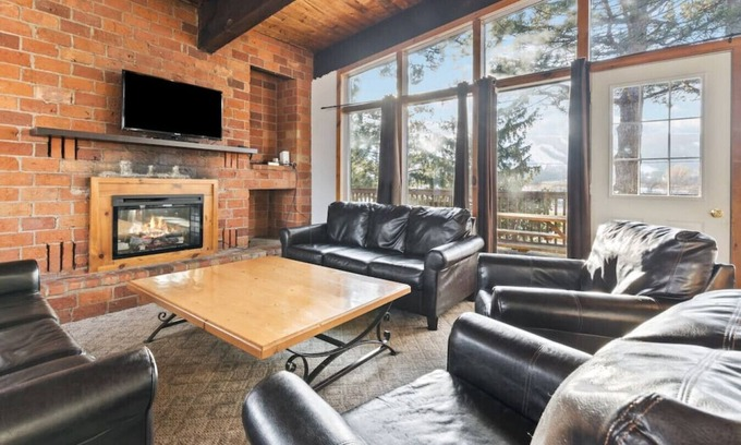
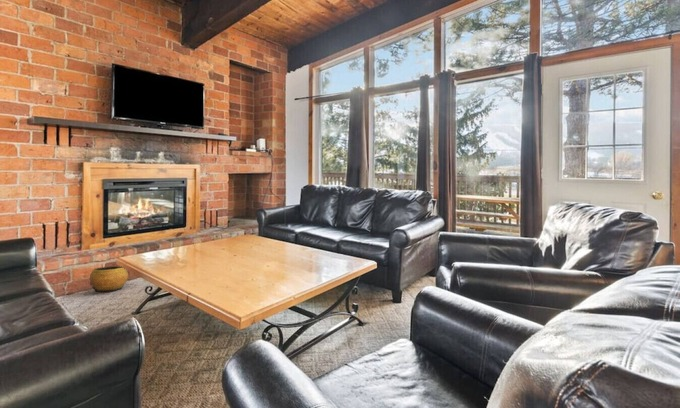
+ clay pot [89,265,129,294]
